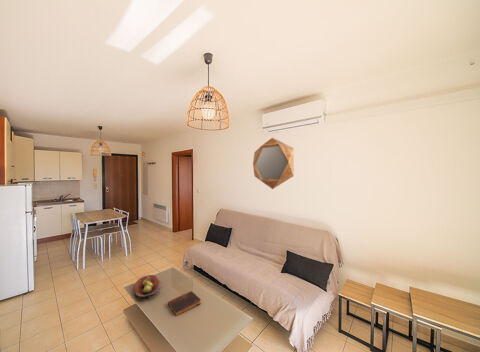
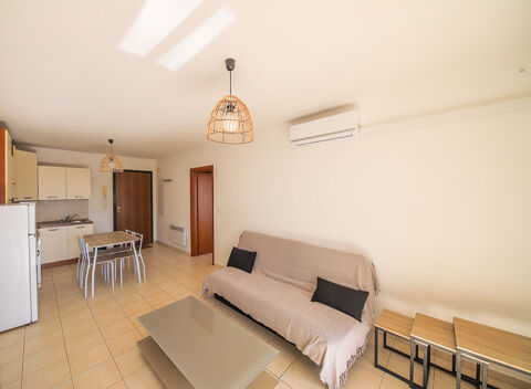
- home mirror [252,137,295,190]
- book [167,290,202,317]
- fruit bowl [133,274,161,299]
